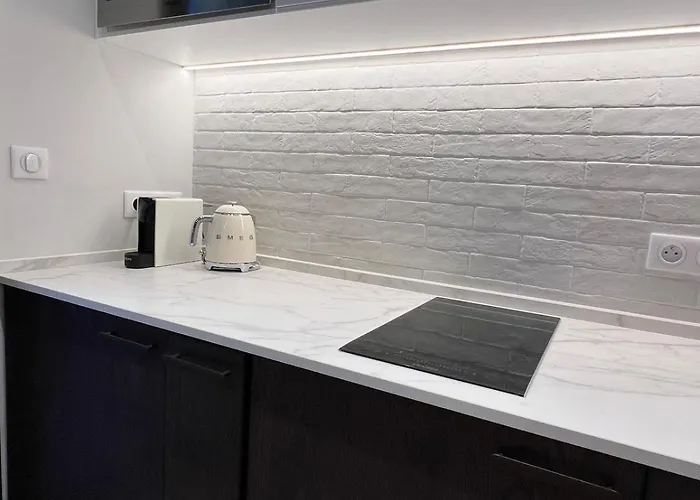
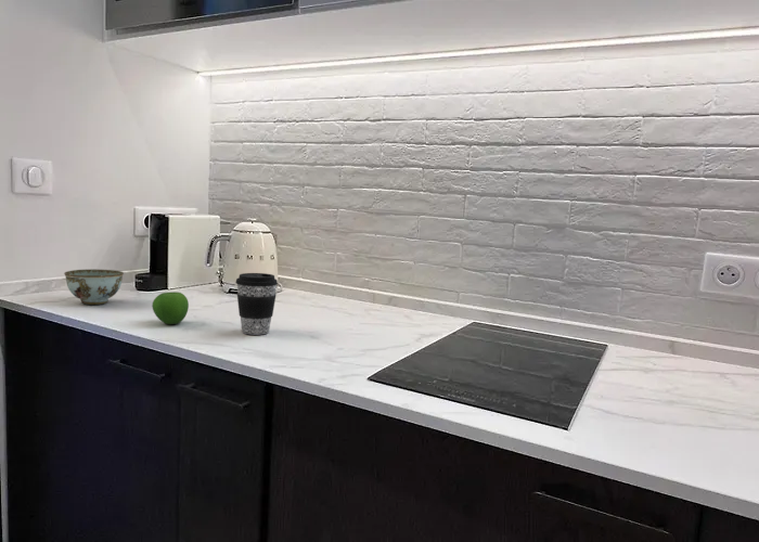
+ bowl [63,268,125,306]
+ apple [152,291,190,325]
+ coffee cup [234,272,279,336]
